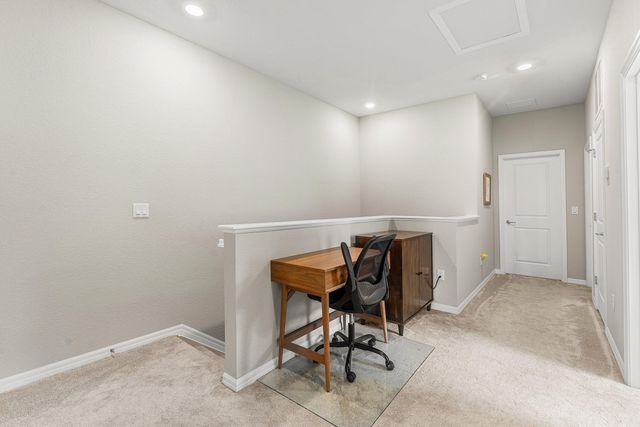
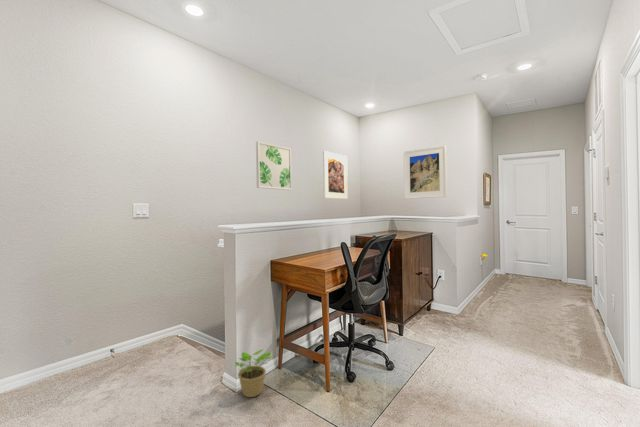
+ potted plant [234,348,273,398]
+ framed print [322,150,349,200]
+ wall art [255,140,293,191]
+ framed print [403,144,448,200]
